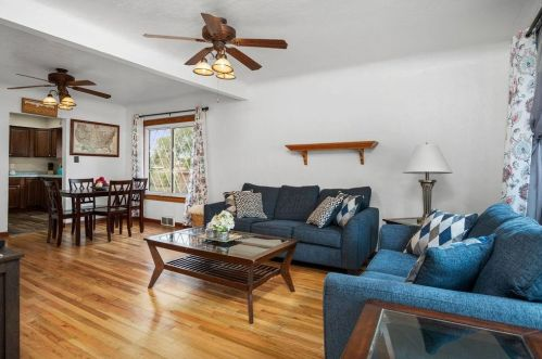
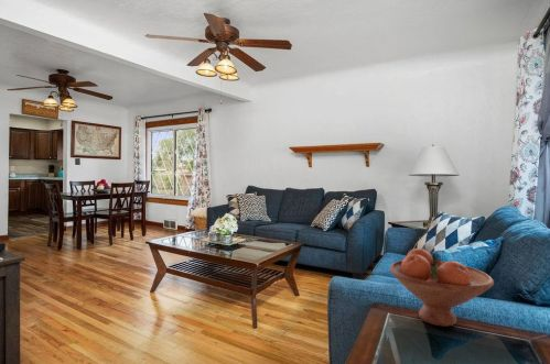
+ fruit bowl [388,247,495,328]
